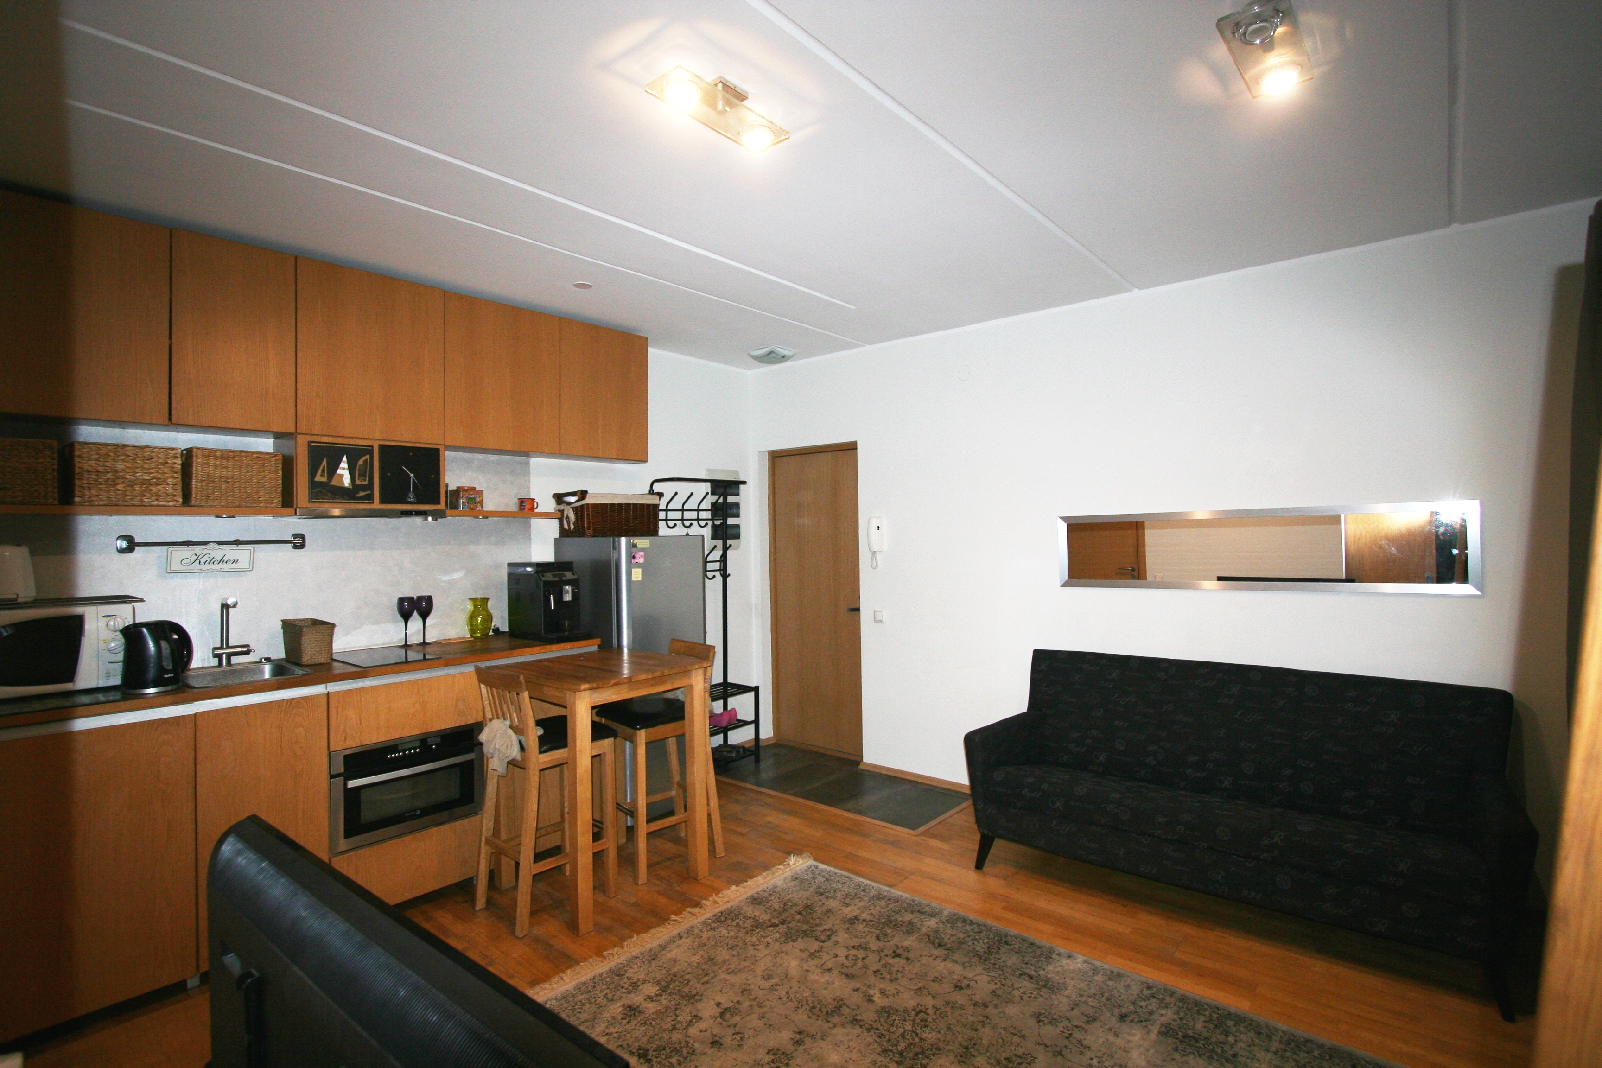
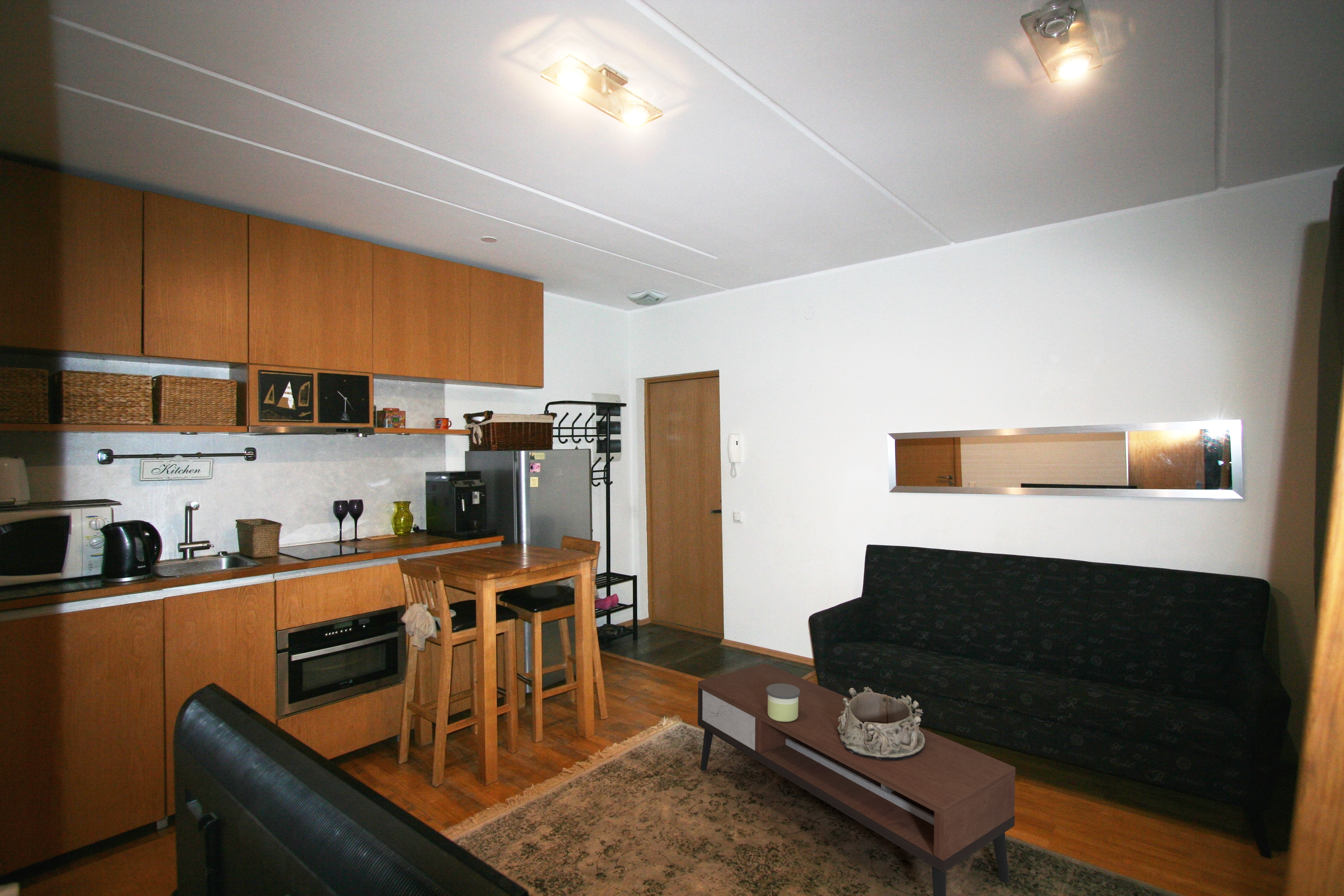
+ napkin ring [837,686,926,760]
+ coffee table [697,663,1016,896]
+ candle [766,684,800,722]
